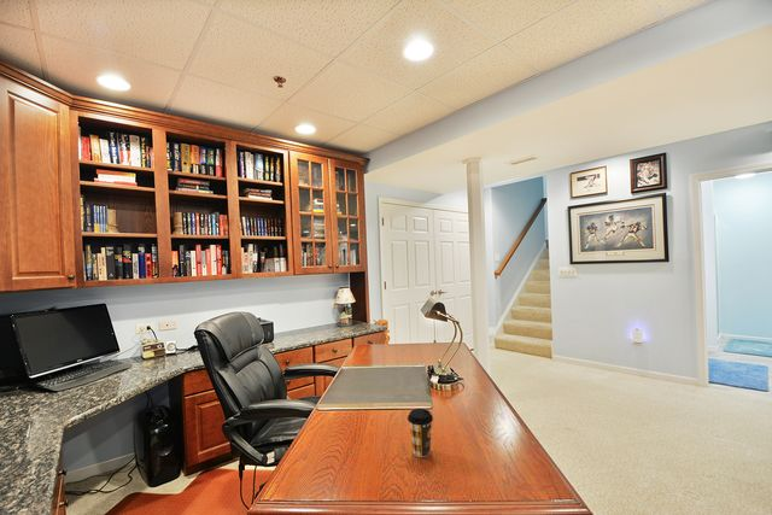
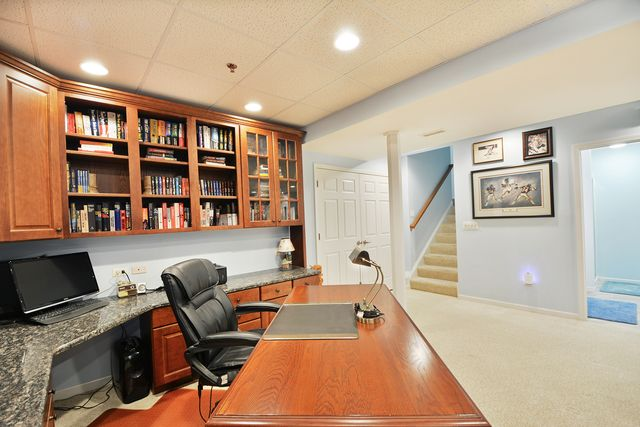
- coffee cup [407,408,434,458]
